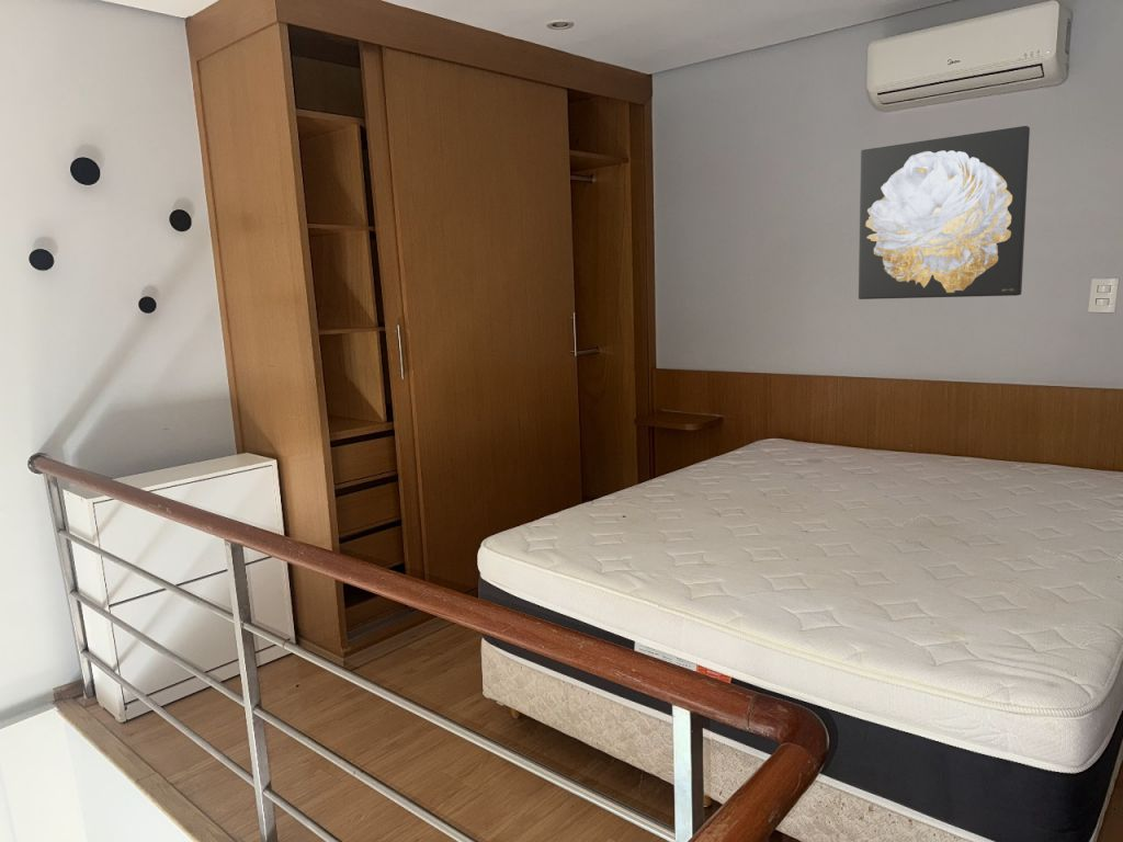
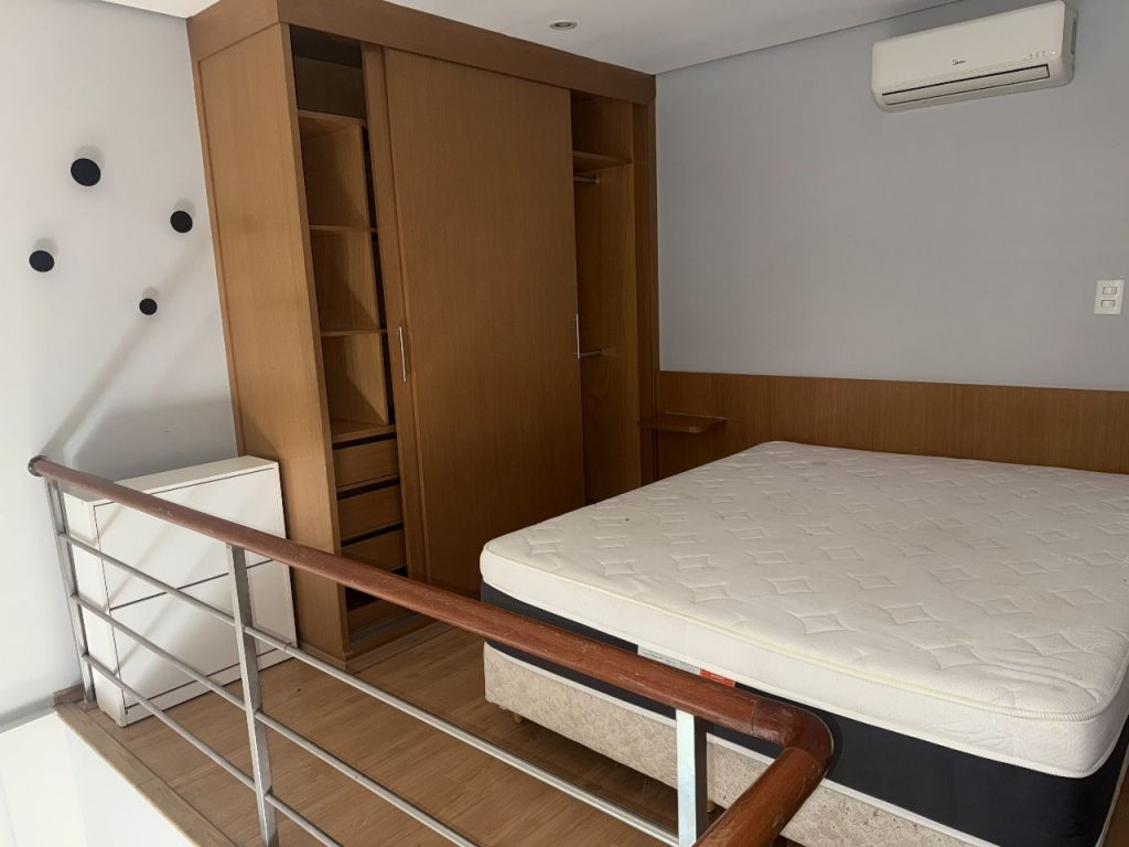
- wall art [858,125,1031,300]
